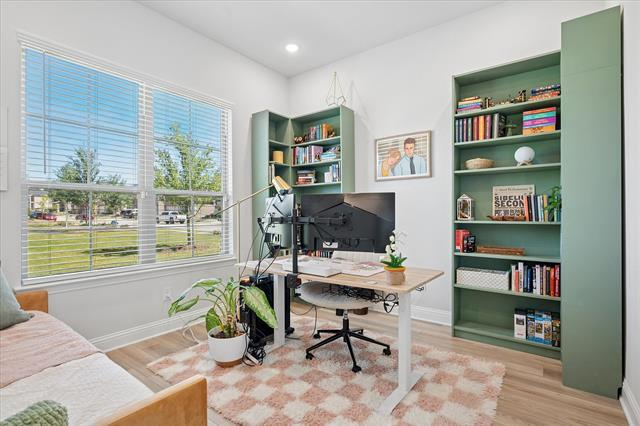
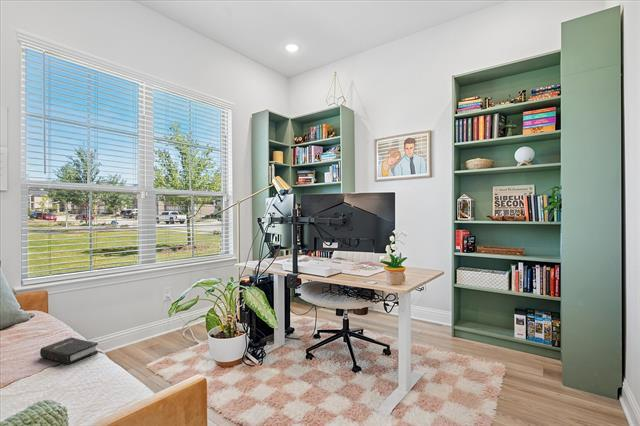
+ hardback book [39,336,99,365]
